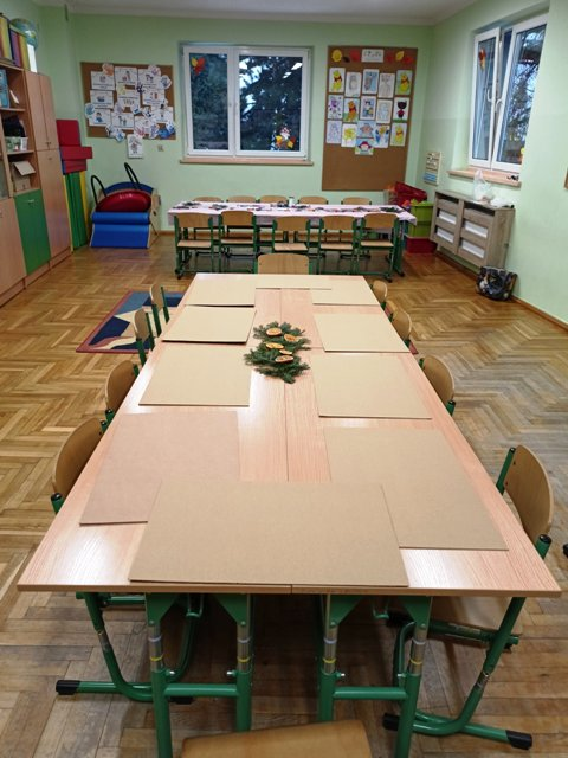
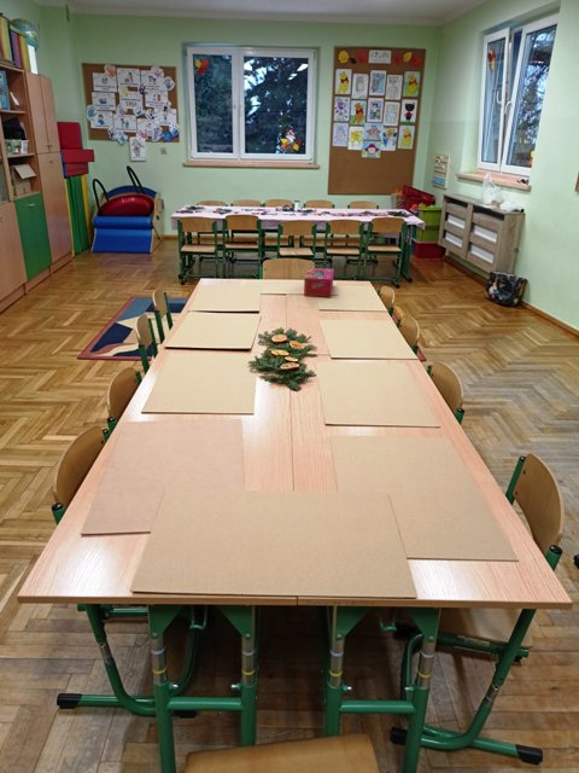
+ tissue box [303,267,335,298]
